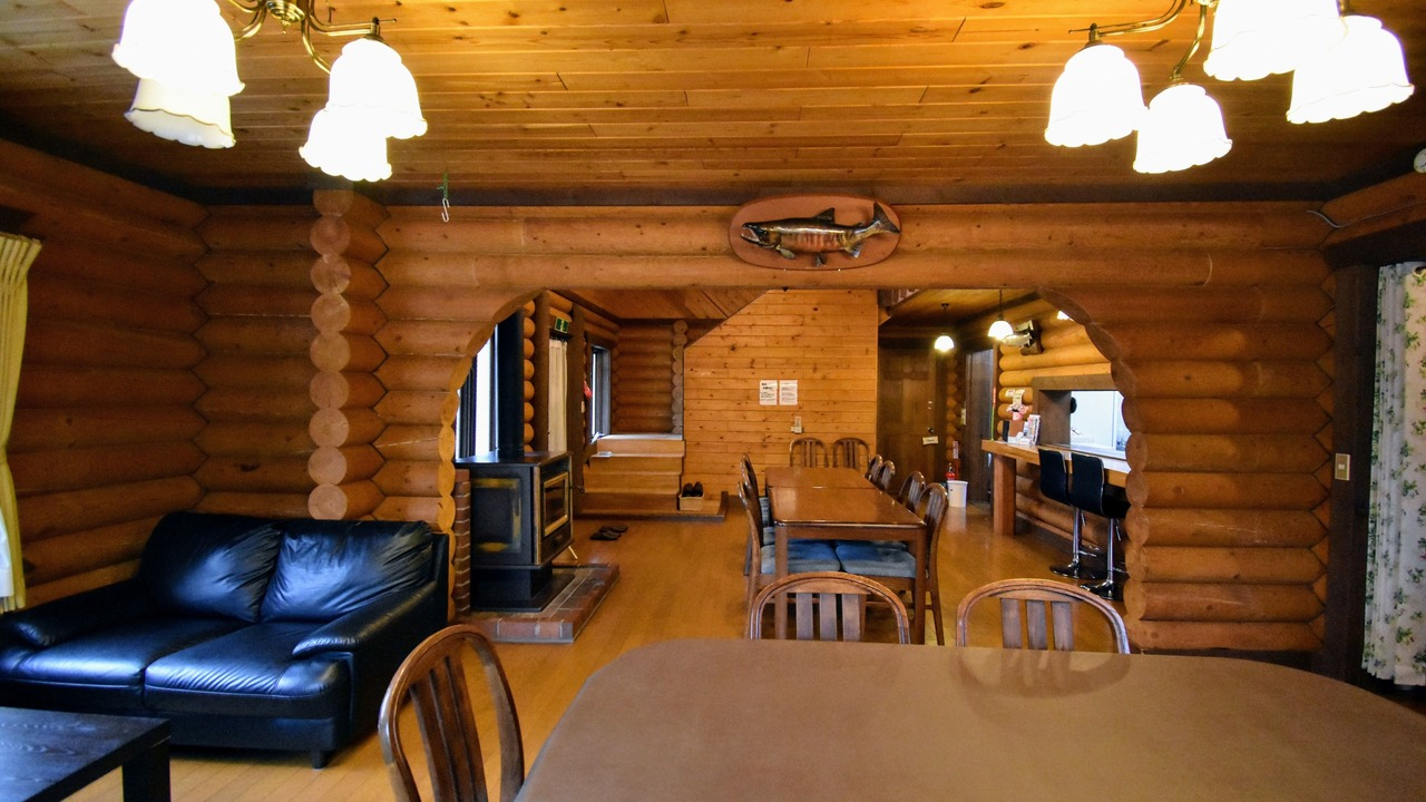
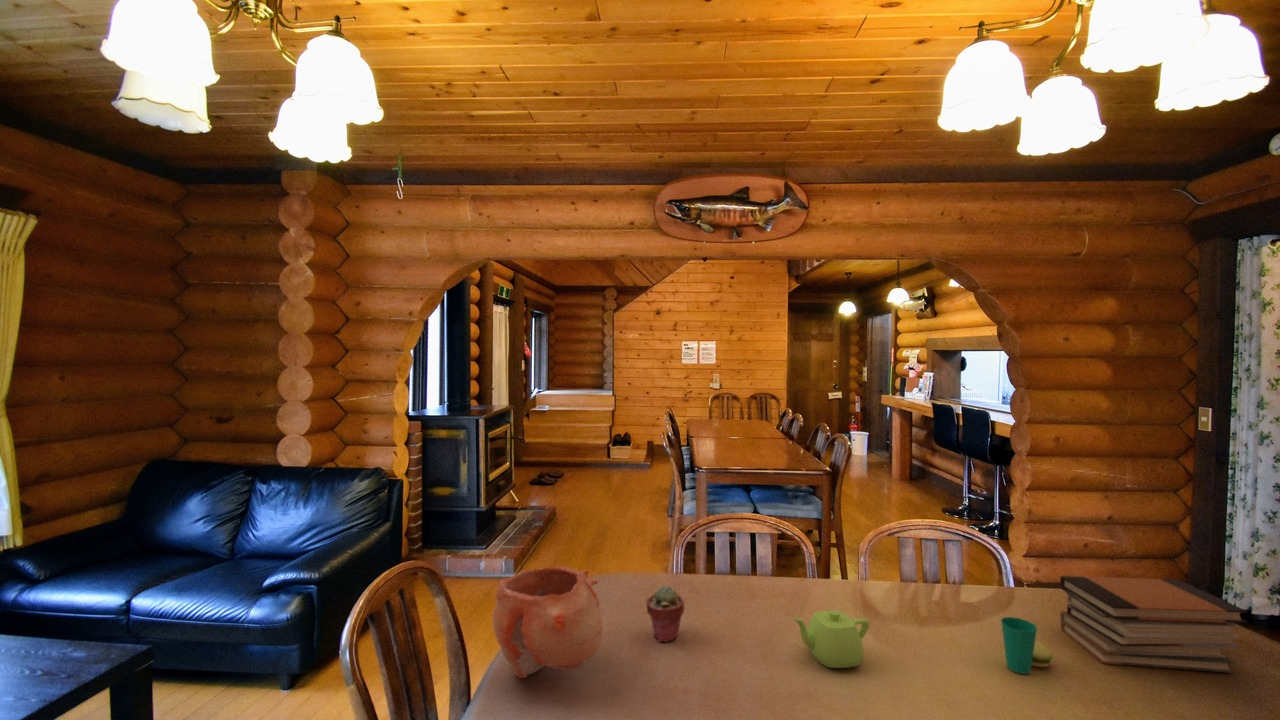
+ cup [1000,616,1054,675]
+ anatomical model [491,565,604,679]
+ potted succulent [645,585,685,643]
+ teapot [791,609,870,669]
+ book stack [1059,575,1249,674]
